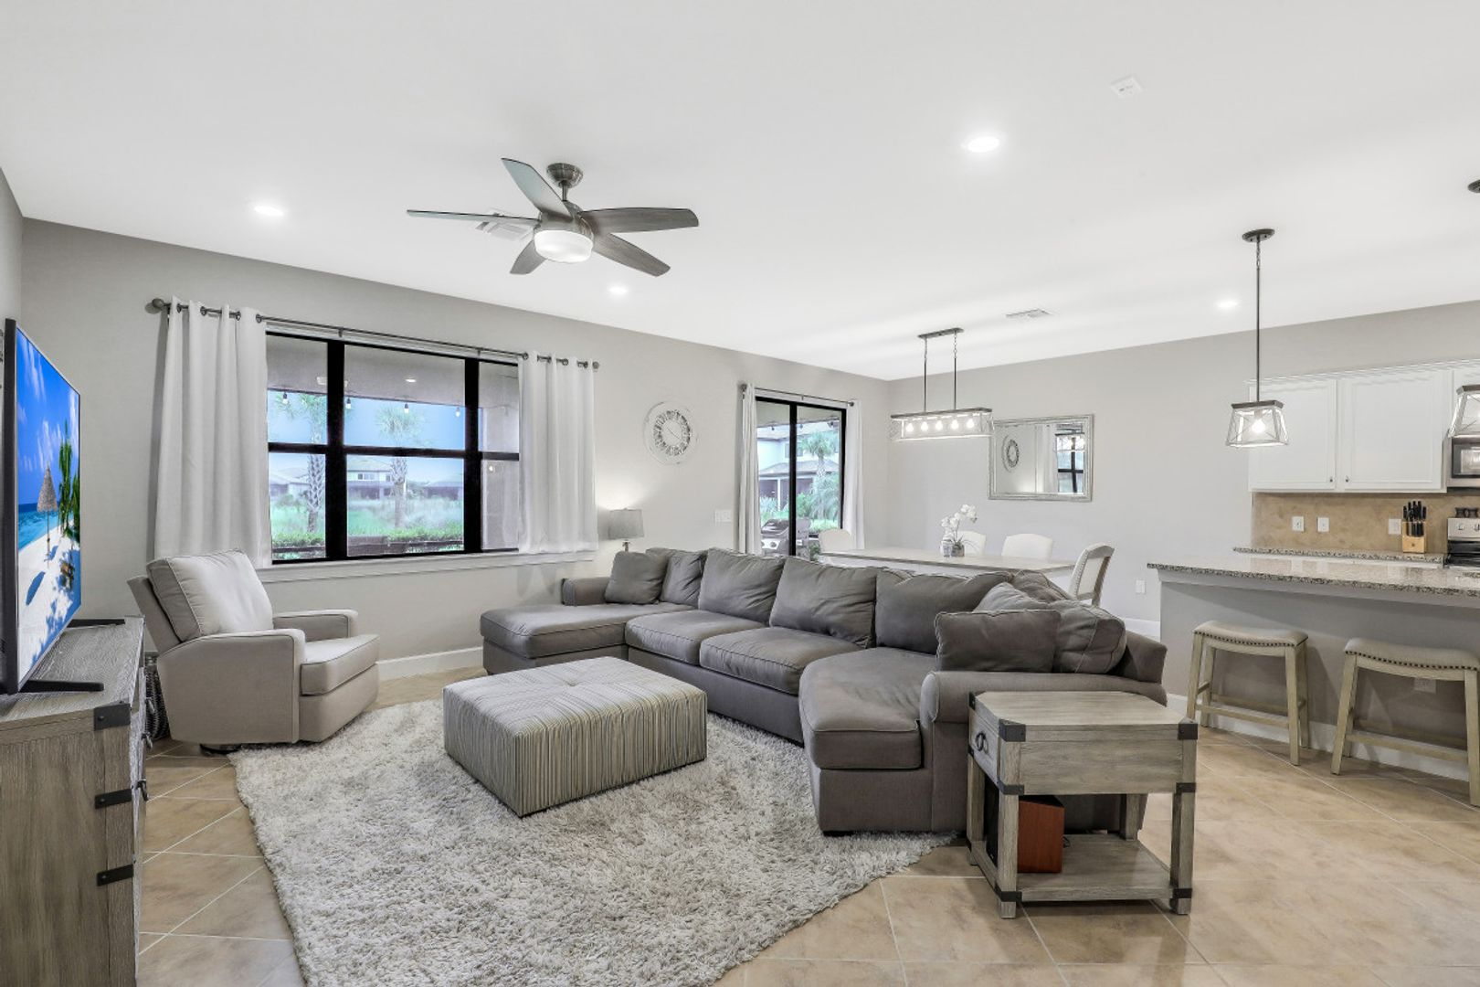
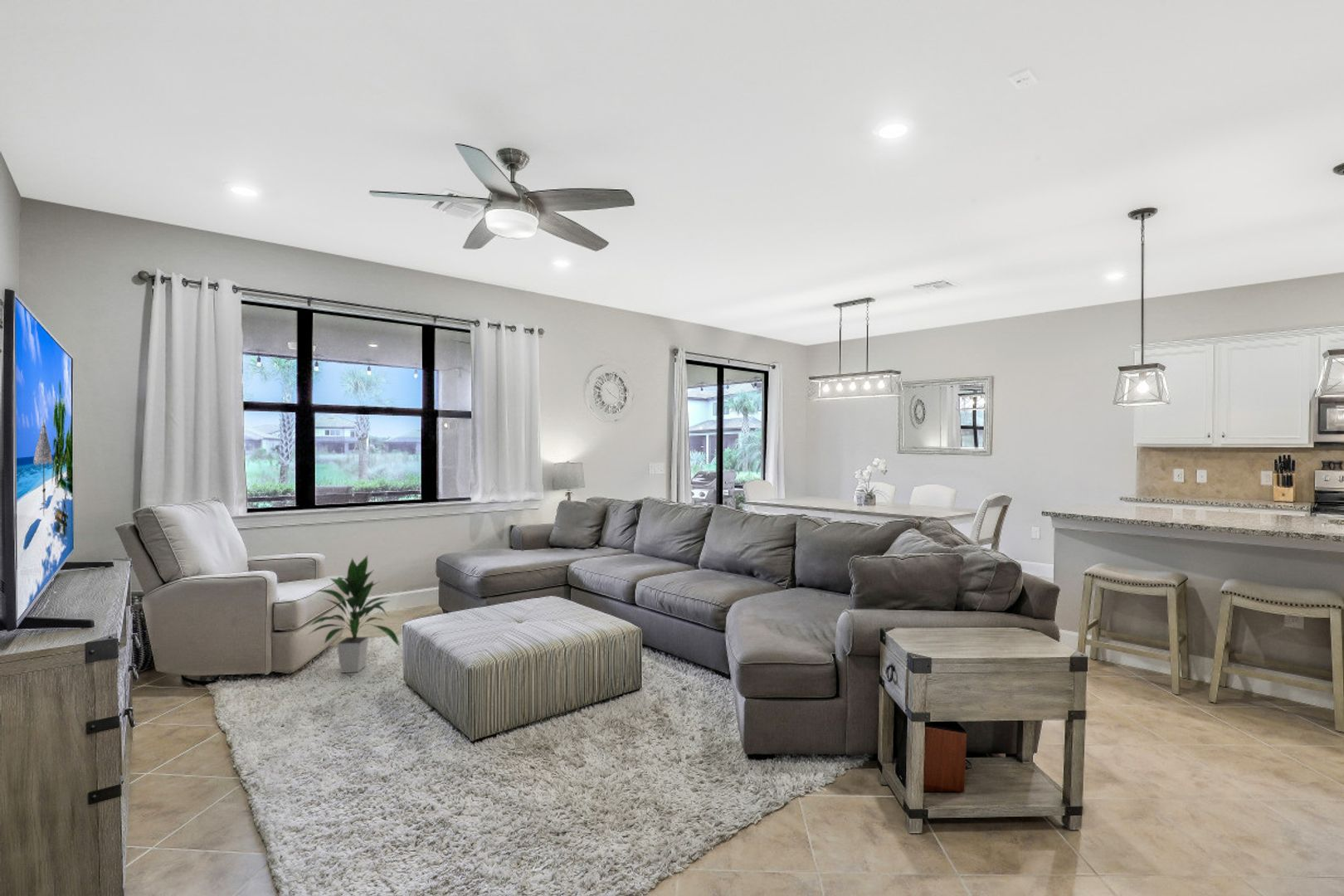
+ indoor plant [306,554,401,674]
